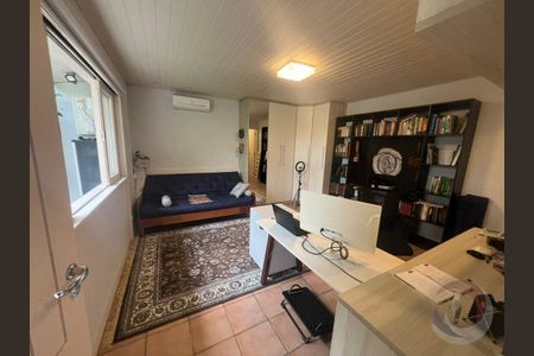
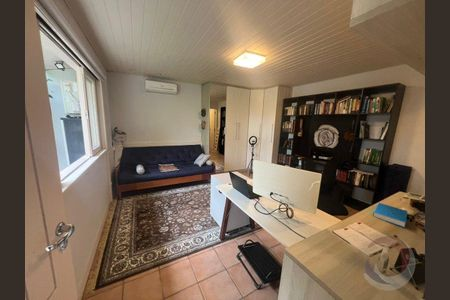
+ book [372,202,408,228]
